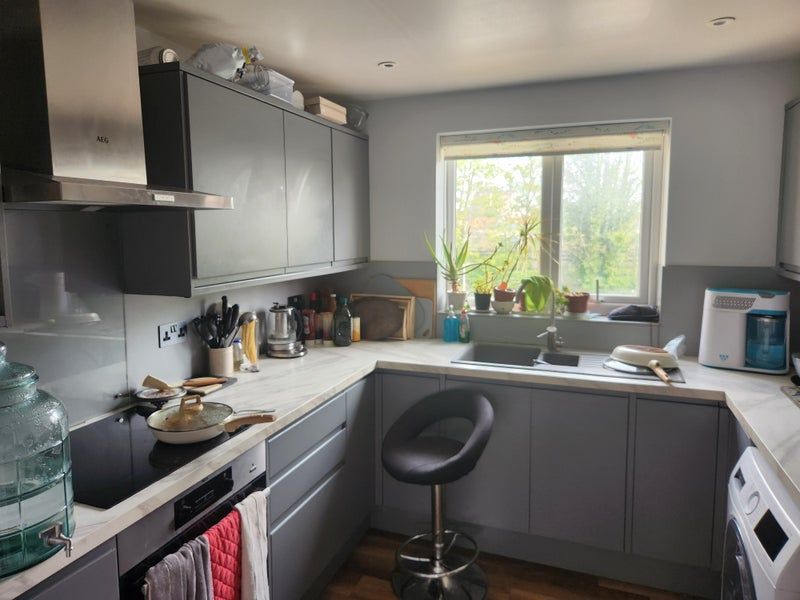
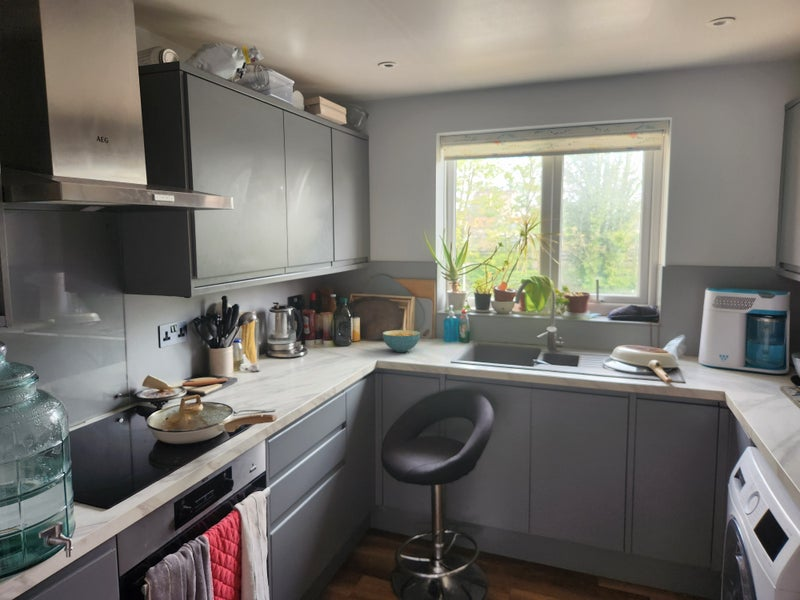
+ cereal bowl [381,329,421,353]
